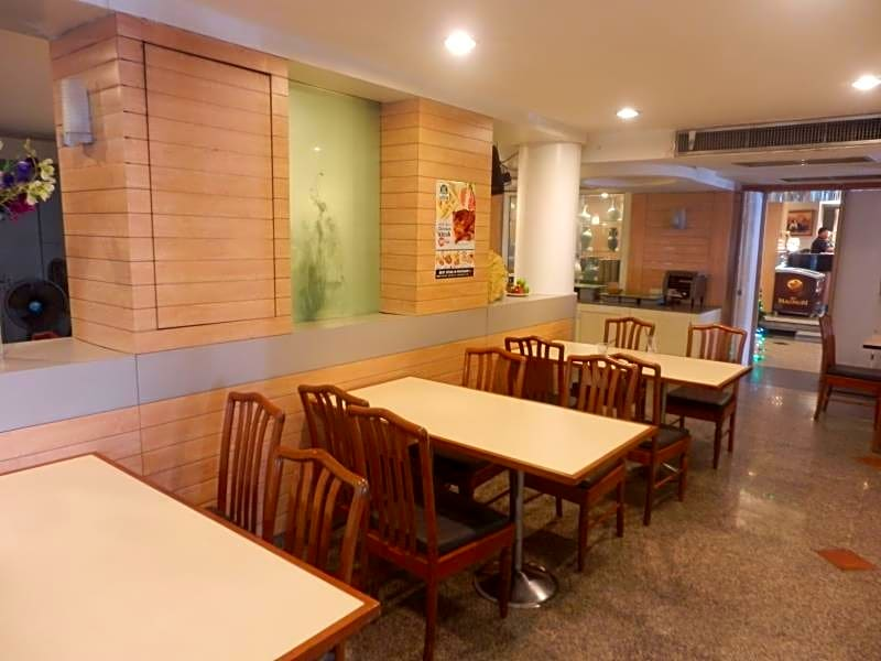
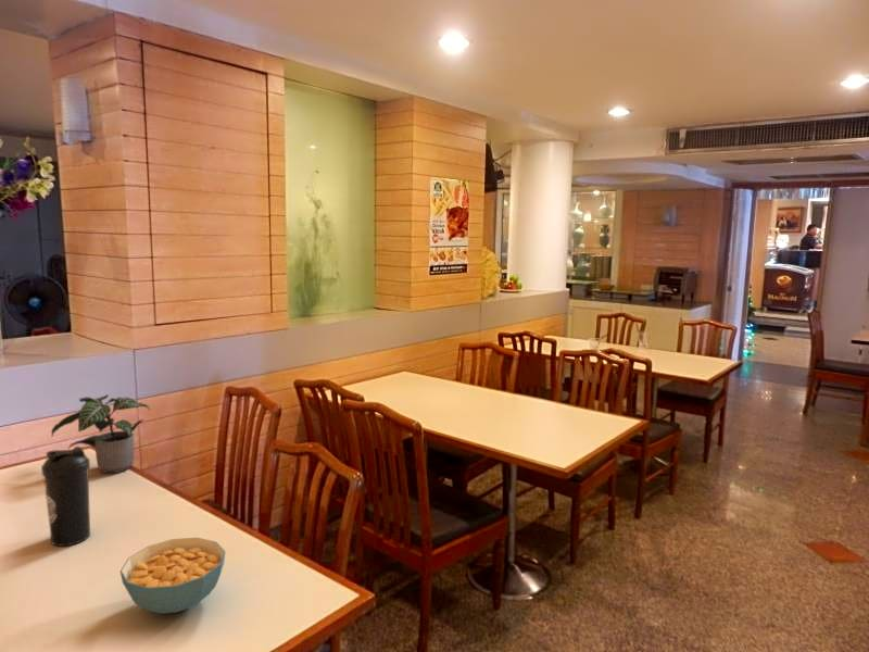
+ water bottle [40,446,91,547]
+ potted plant [50,393,151,474]
+ cereal bowl [119,537,226,615]
